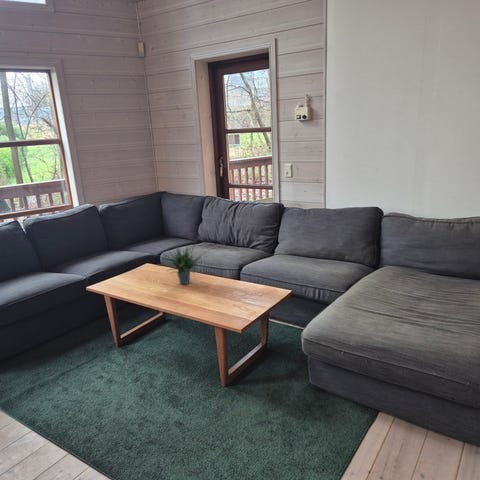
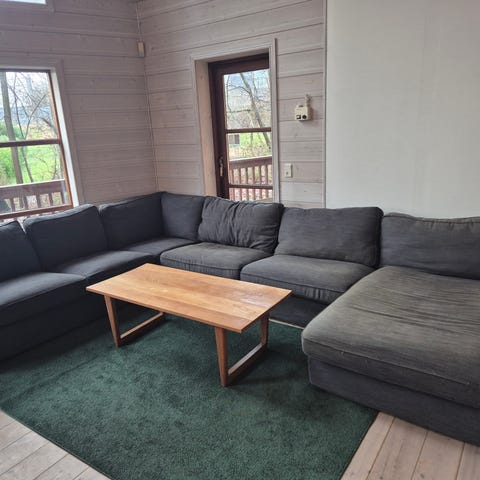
- potted plant [156,237,211,285]
